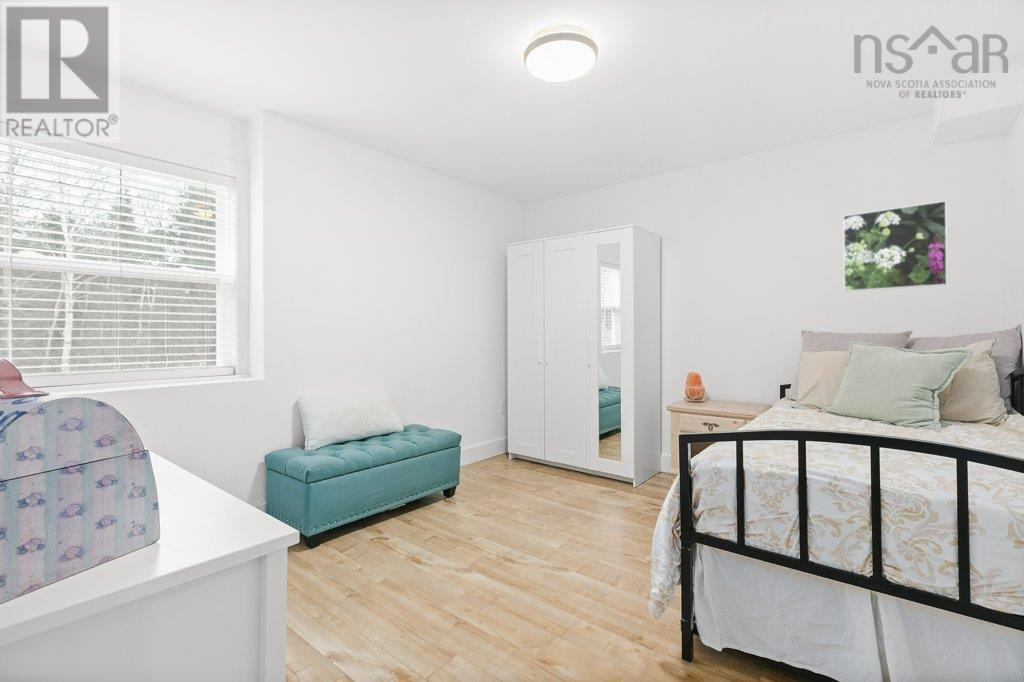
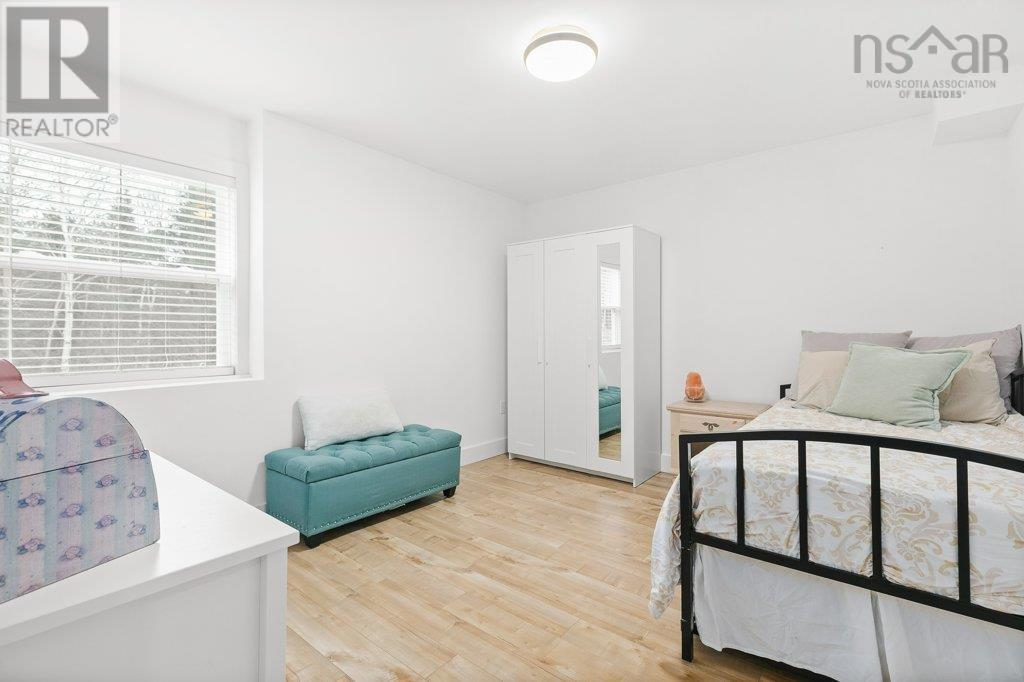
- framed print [842,200,948,292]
